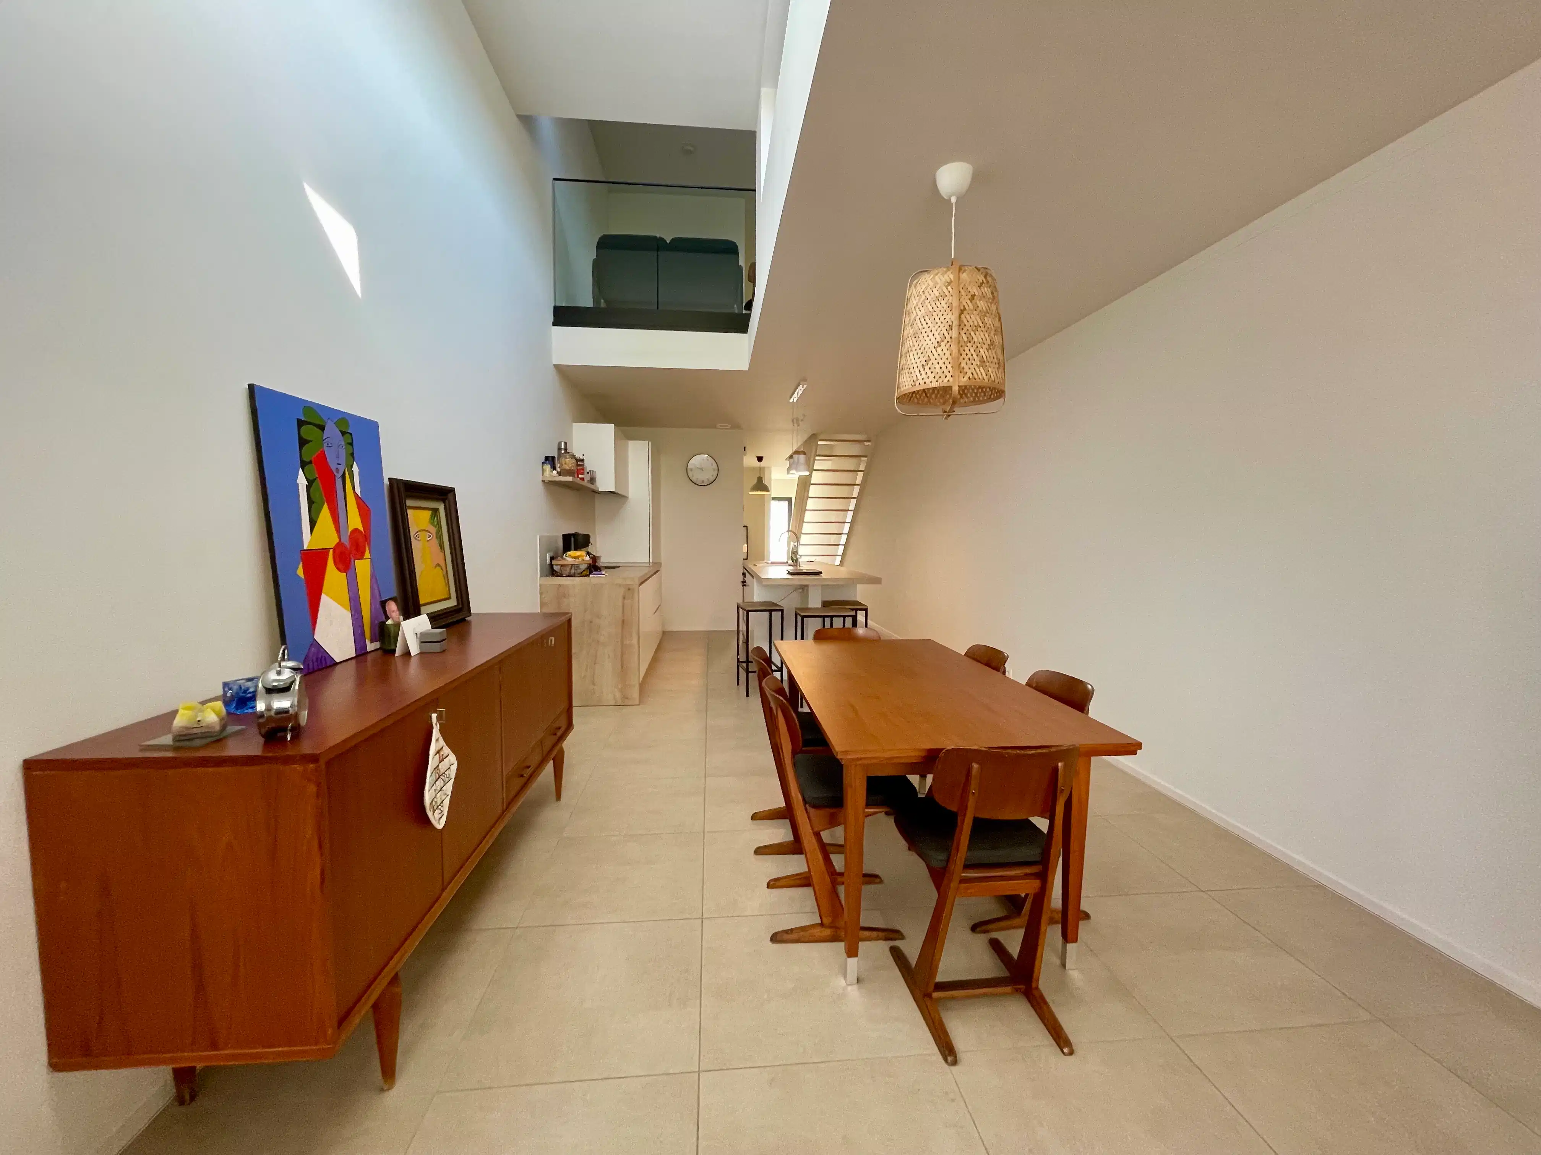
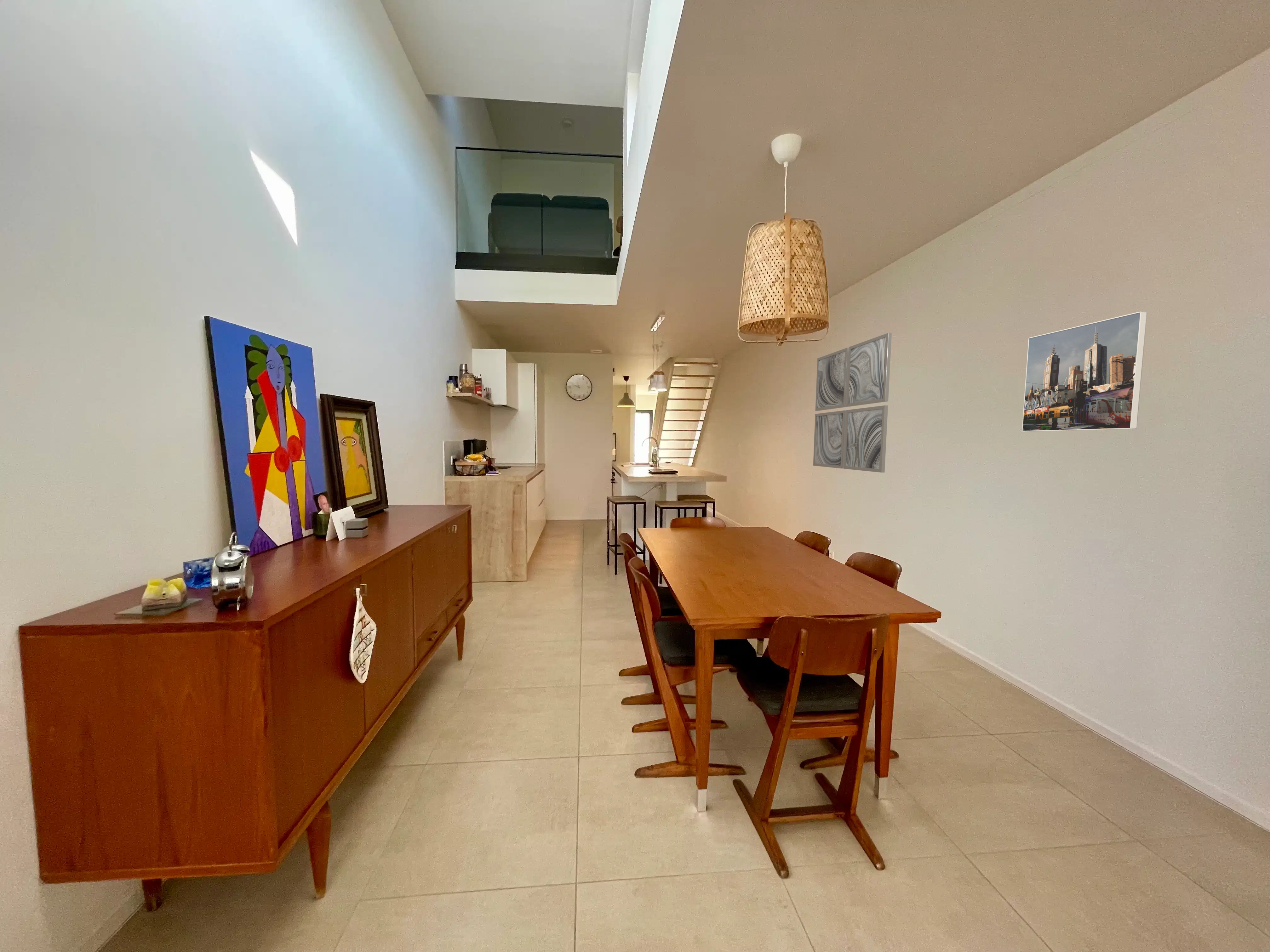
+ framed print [1021,311,1148,432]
+ wall art [813,332,892,473]
